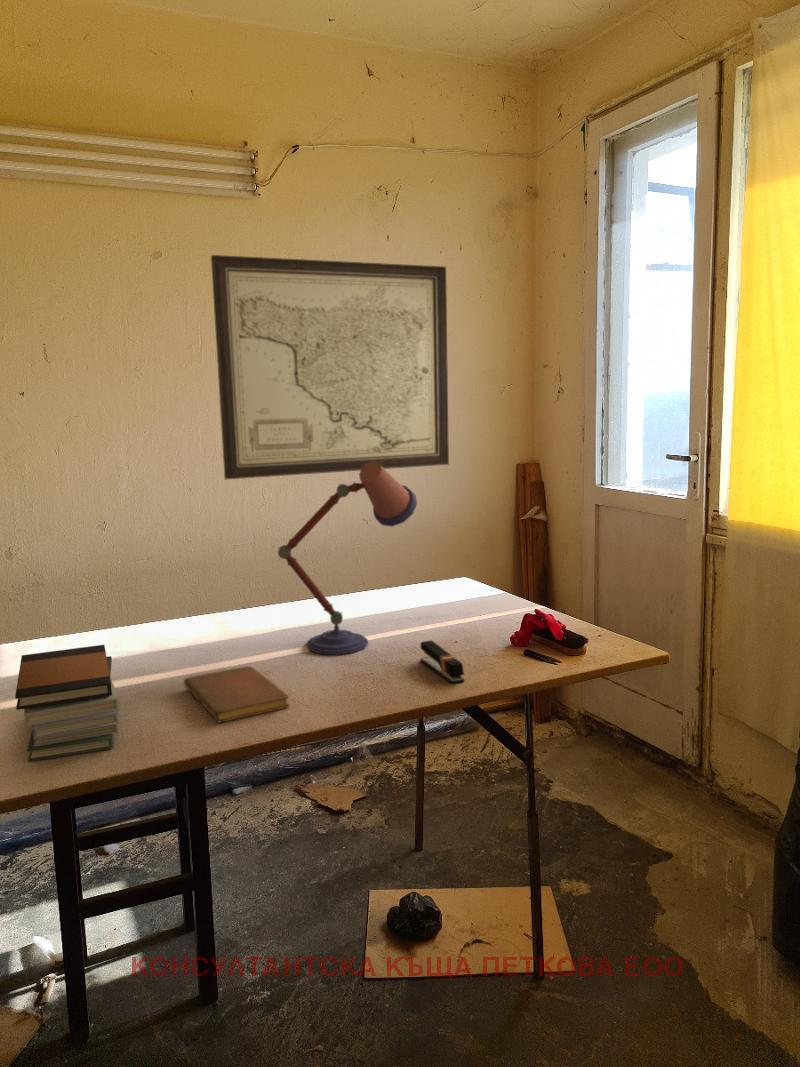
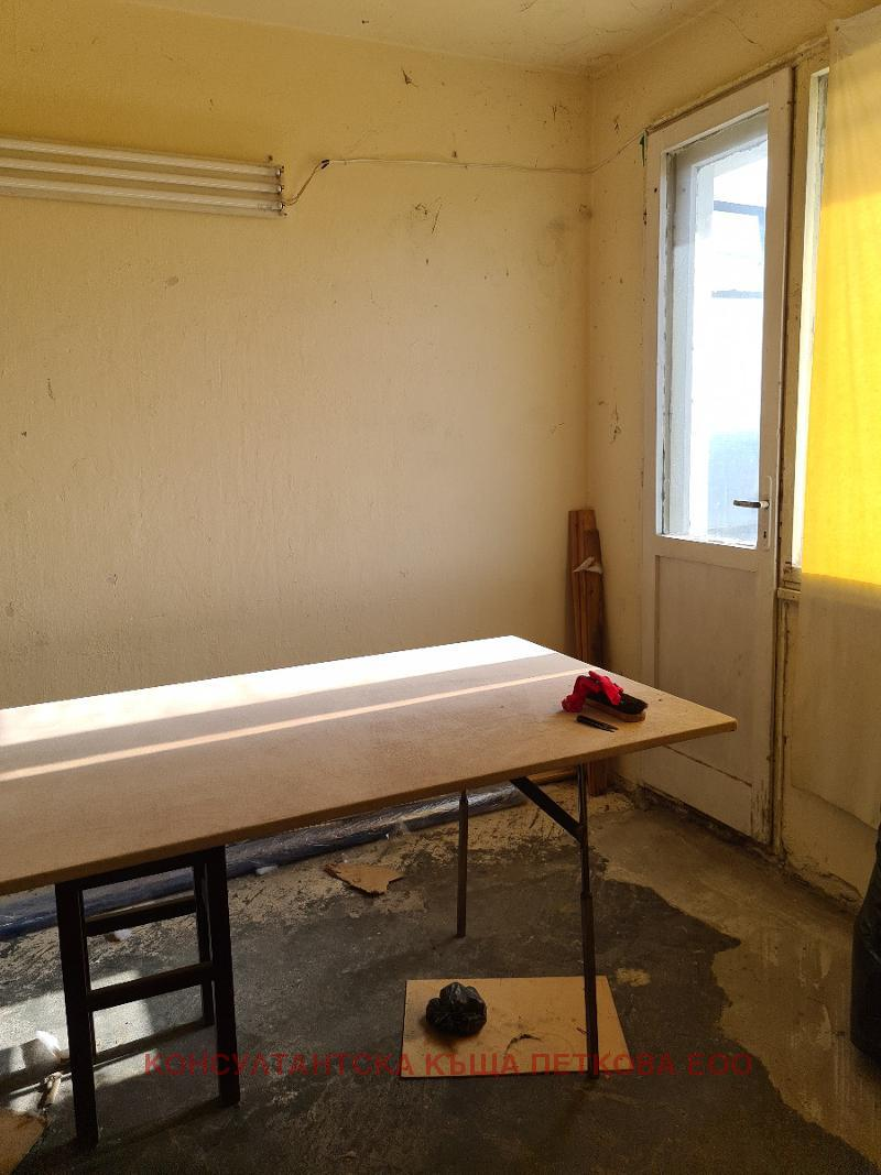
- book stack [14,644,121,762]
- wall art [210,254,450,480]
- stapler [419,640,465,684]
- desk lamp [277,462,418,656]
- notebook [183,665,290,723]
